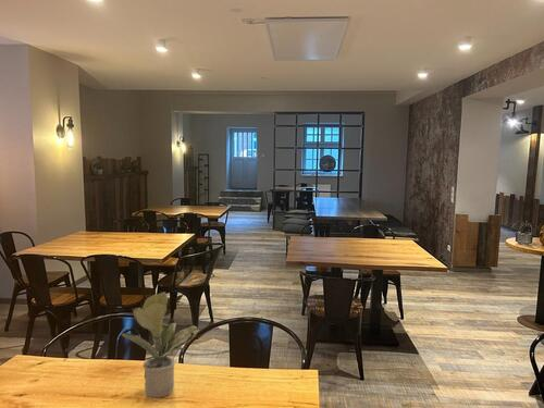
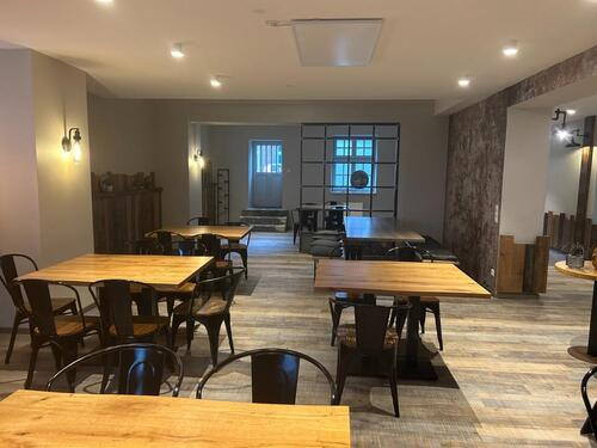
- potted plant [120,290,201,398]
